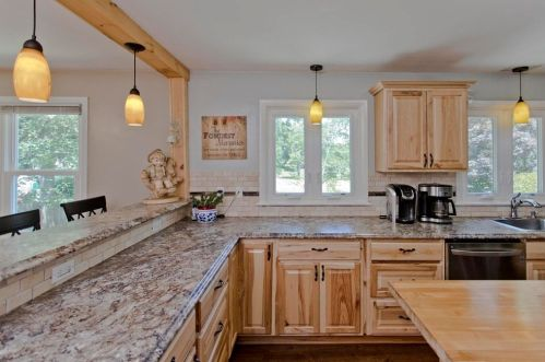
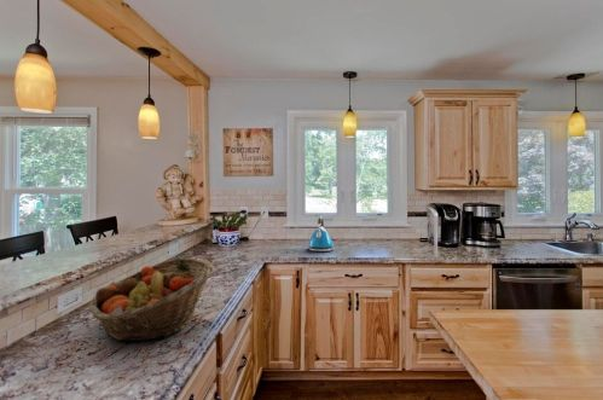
+ fruit basket [88,257,215,342]
+ kettle [307,215,335,253]
